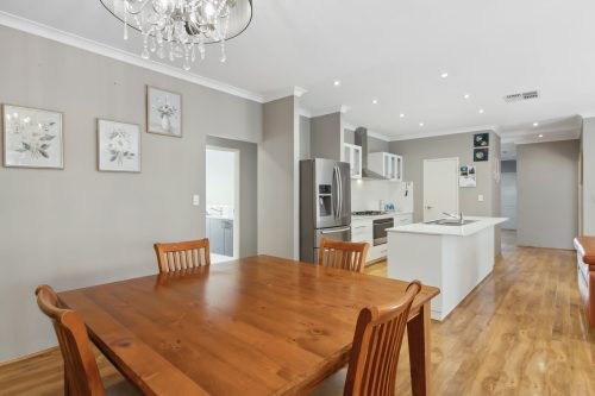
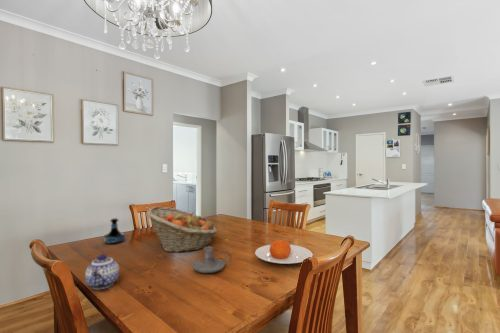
+ fruit basket [146,206,218,253]
+ teapot [84,253,120,290]
+ plate [254,239,313,265]
+ candle holder [191,246,233,274]
+ tequila bottle [103,217,126,245]
